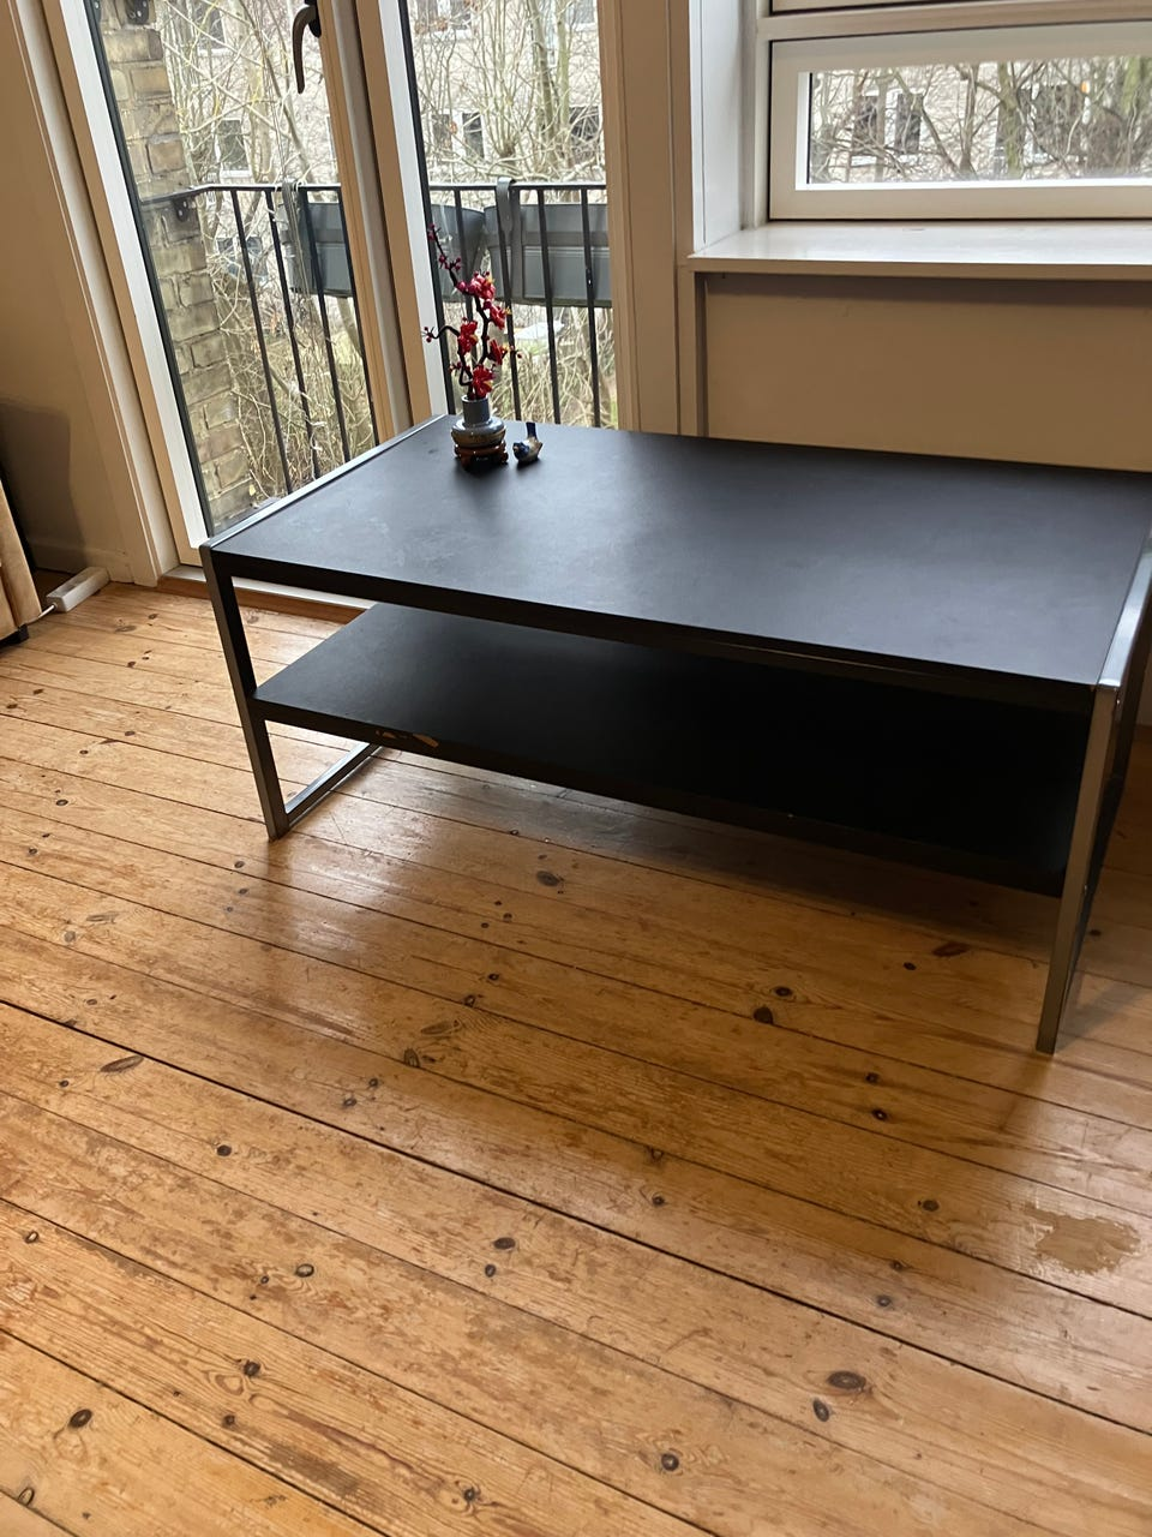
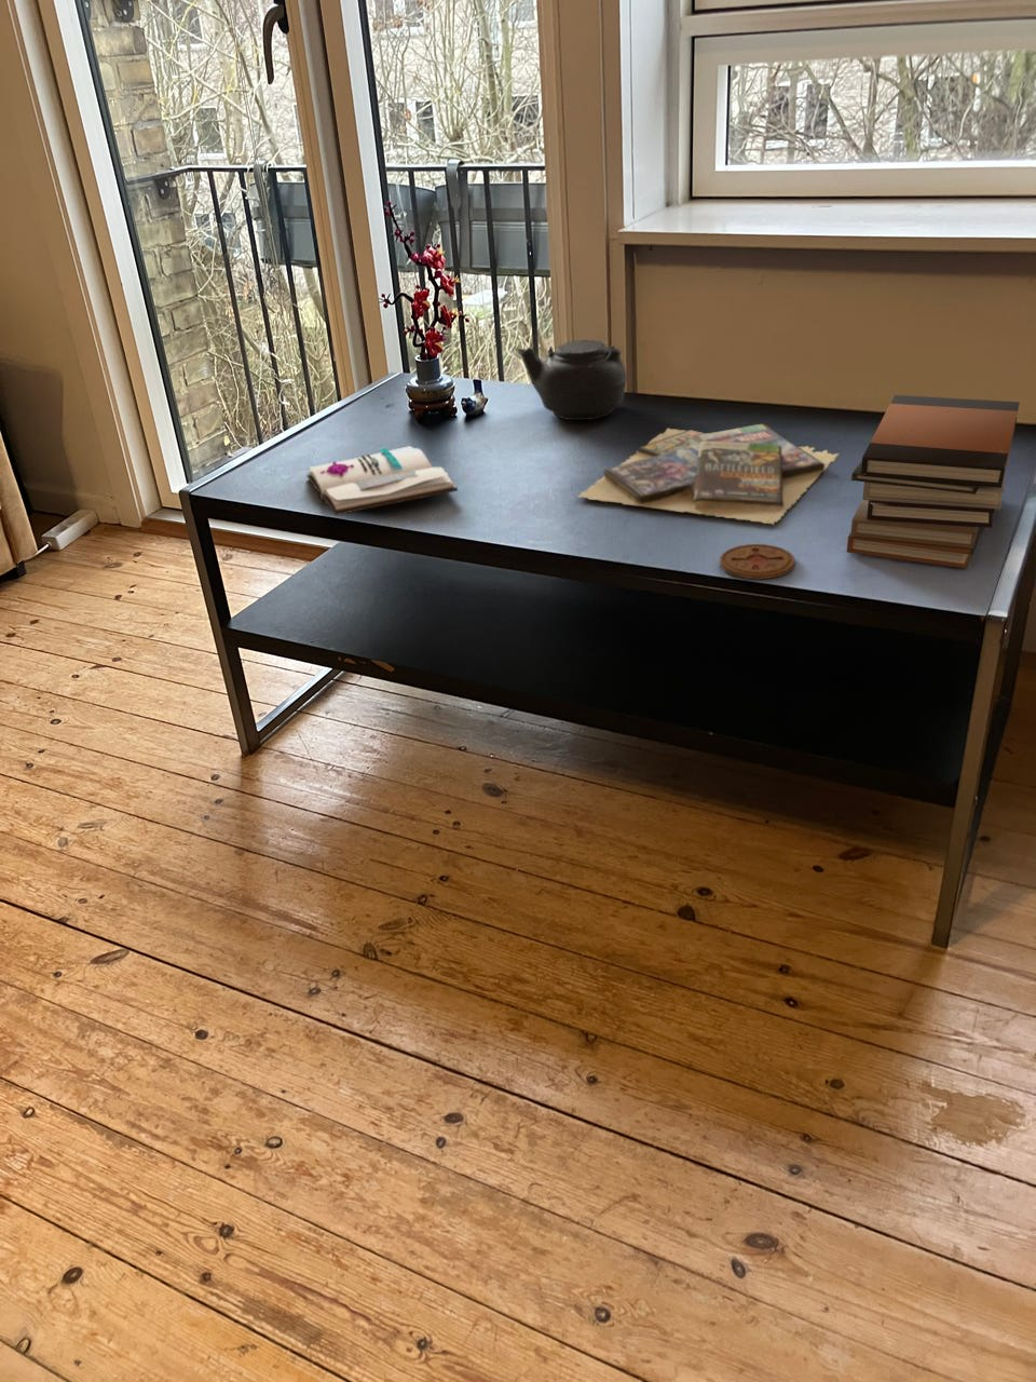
+ video game cases [577,423,840,526]
+ book stack [846,394,1021,570]
+ coaster [718,543,797,580]
+ book [306,445,458,516]
+ teapot [516,340,628,421]
